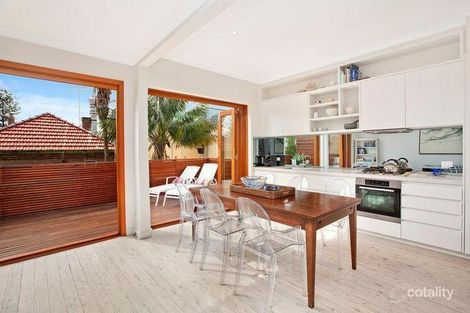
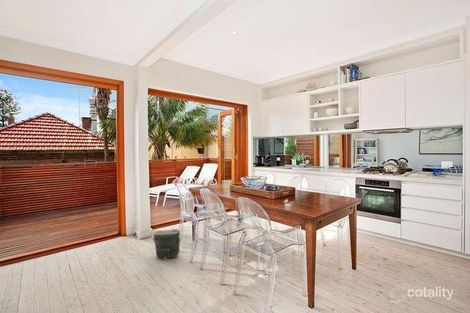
+ bag [152,228,181,260]
